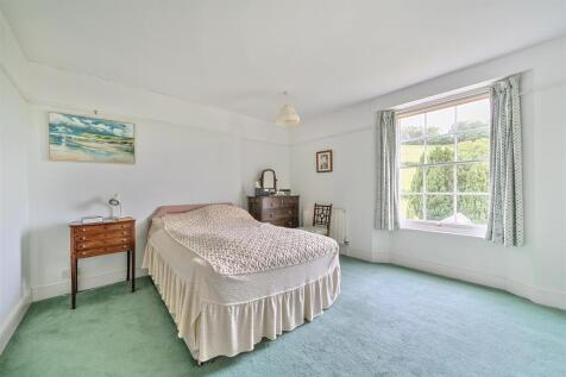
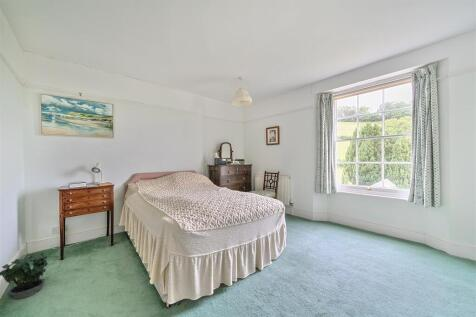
+ potted plant [0,251,49,300]
